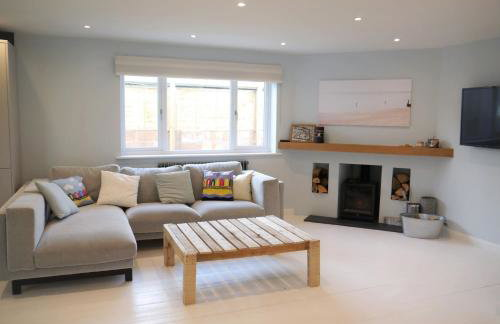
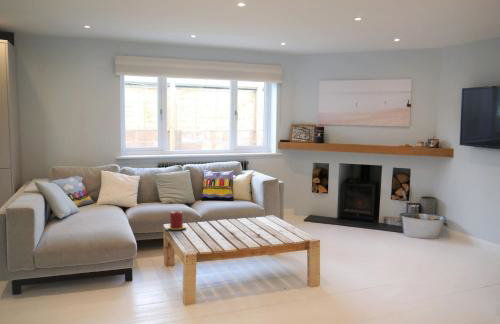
+ candle [165,210,188,231]
